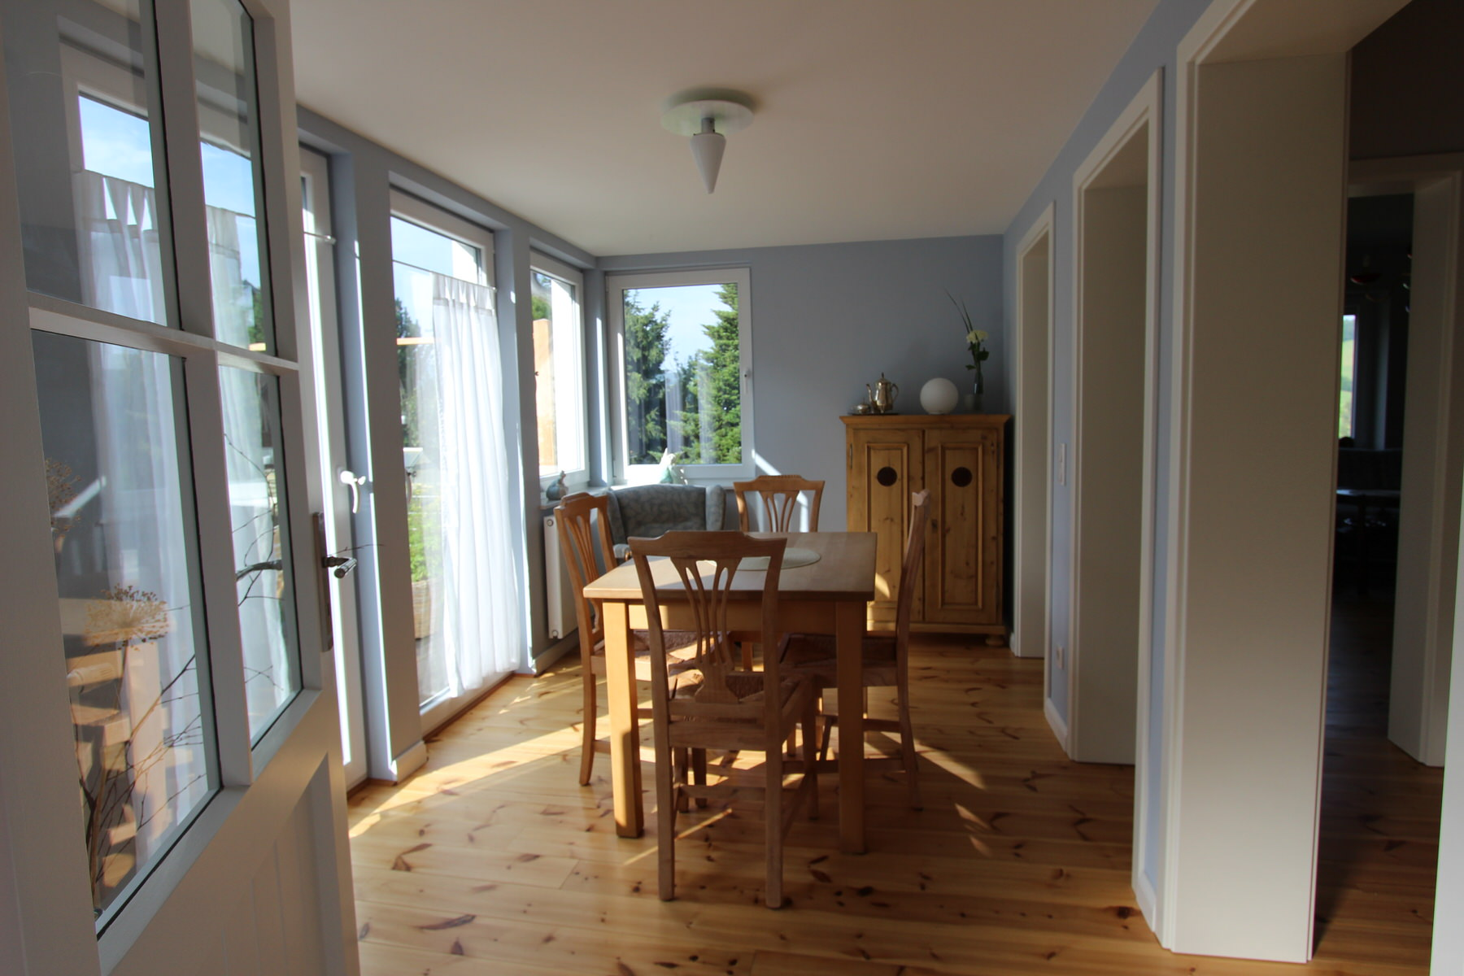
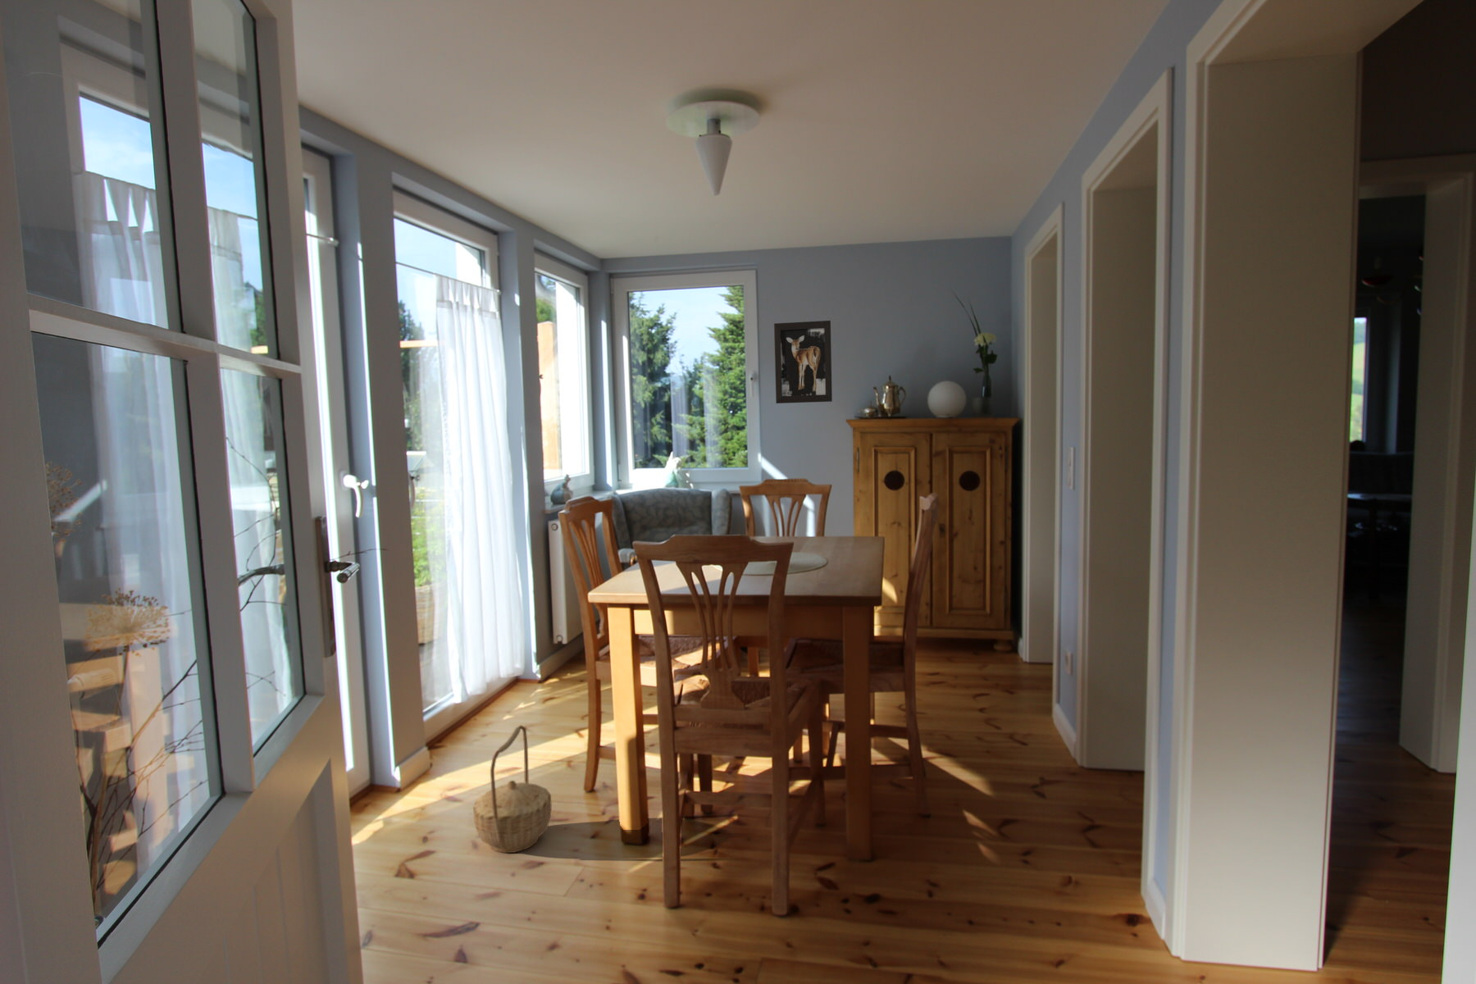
+ basket [472,724,552,853]
+ wall art [773,320,834,404]
